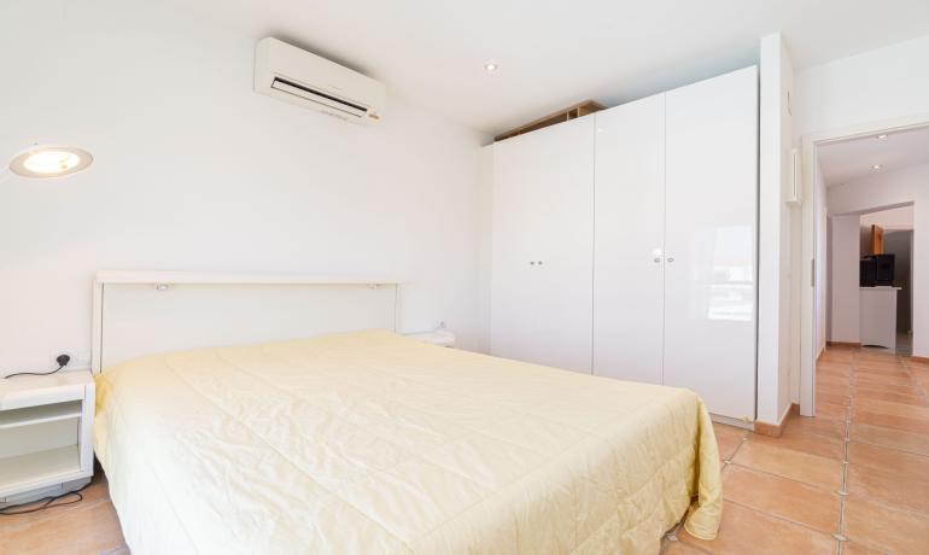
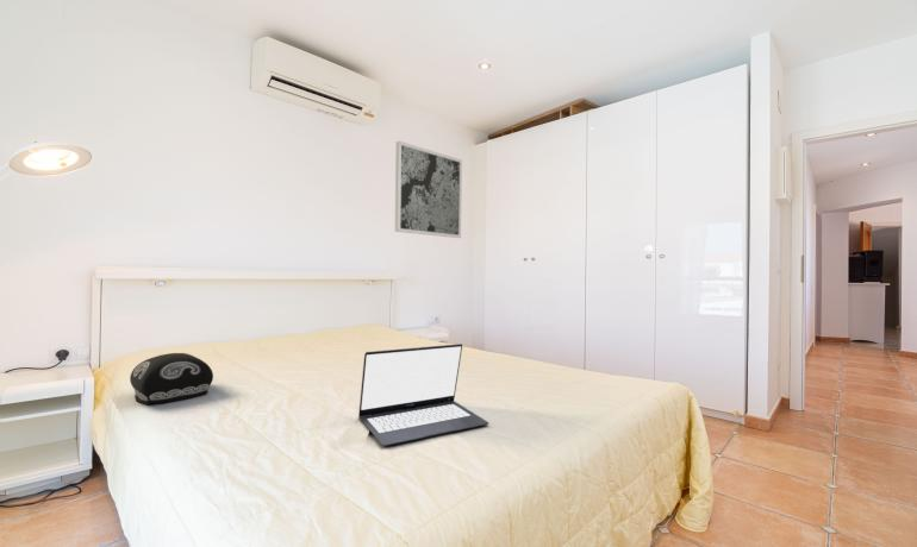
+ wall art [394,140,463,239]
+ laptop [357,342,489,447]
+ cushion [129,352,214,405]
